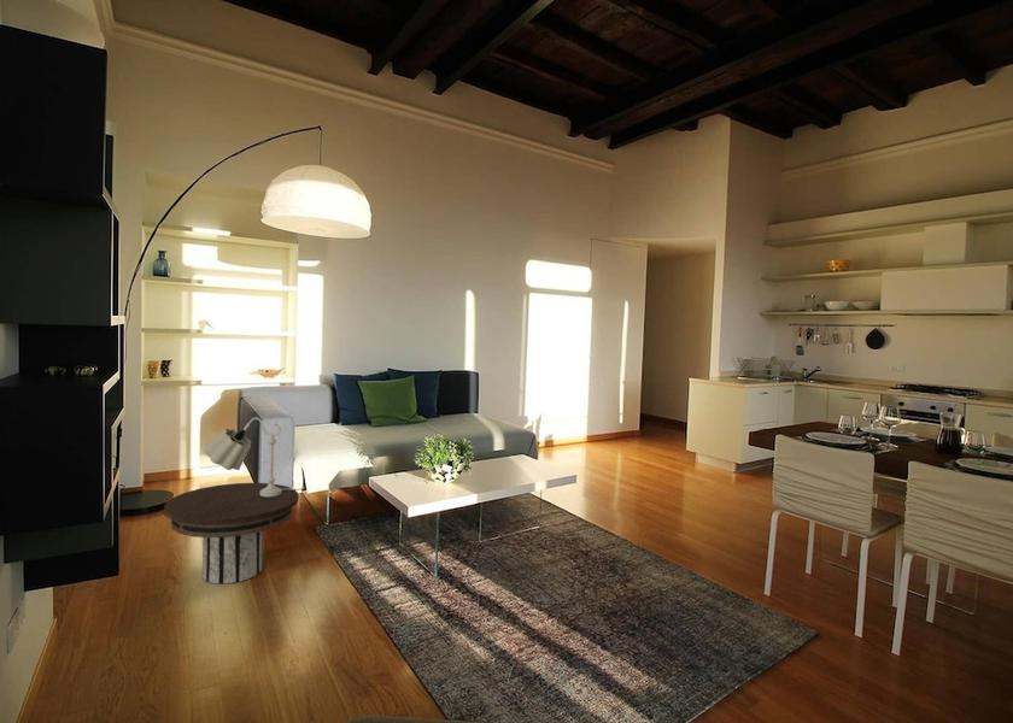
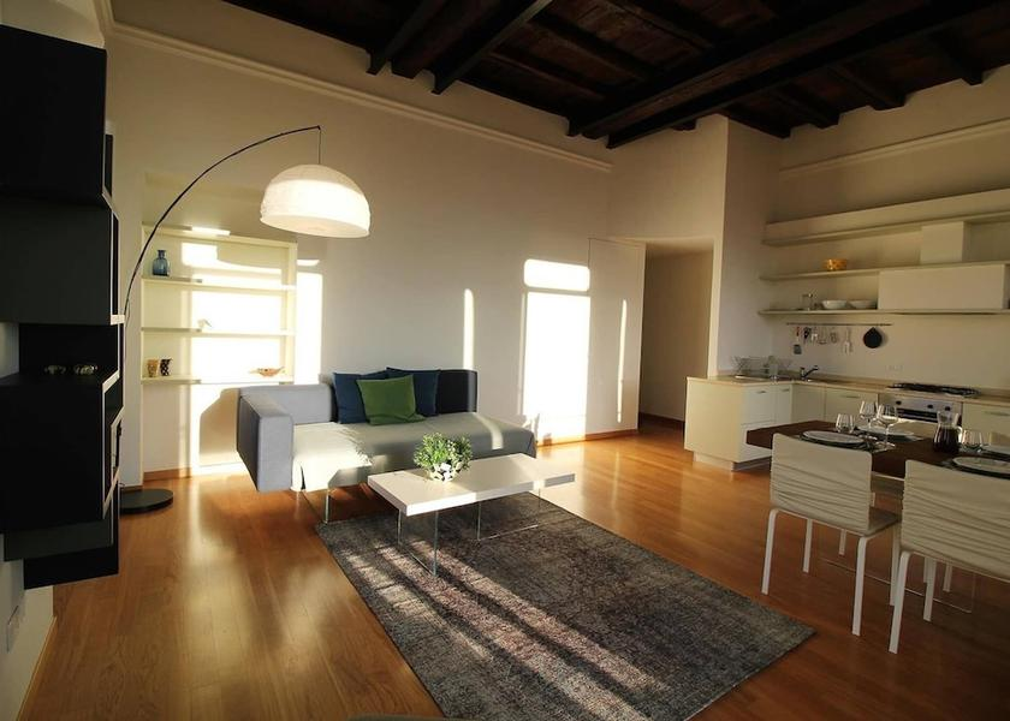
- table lamp [201,416,305,496]
- side table [163,482,300,584]
